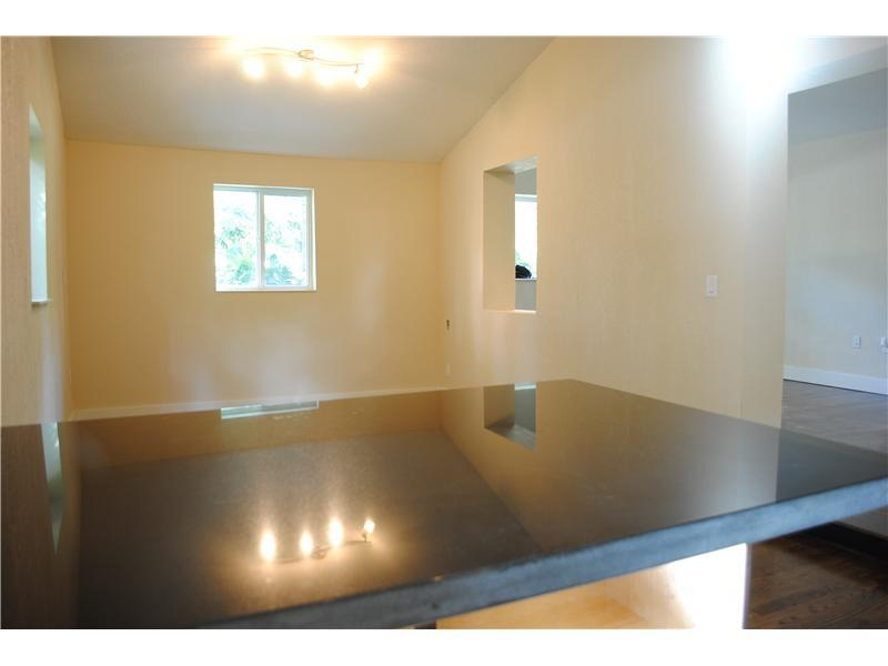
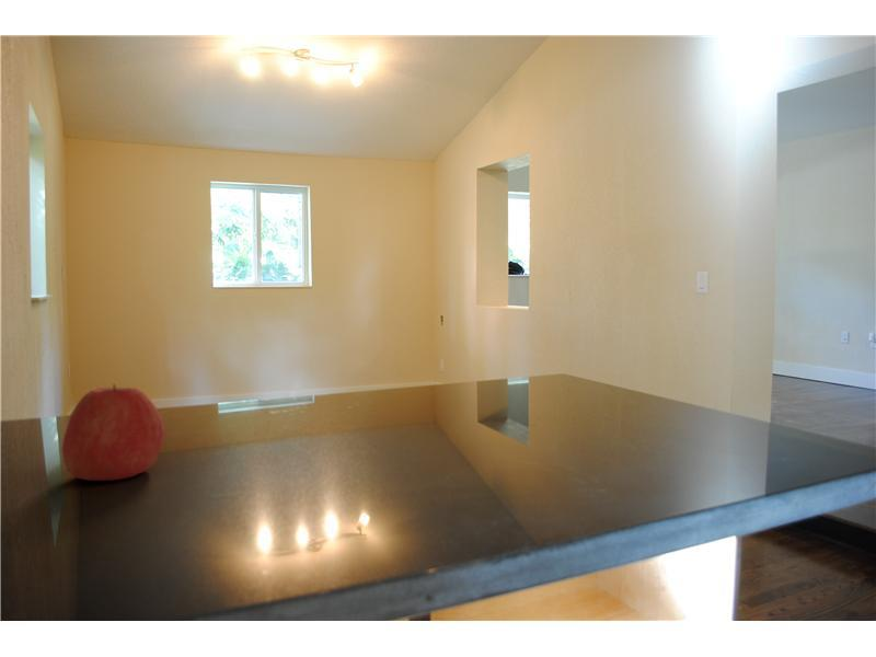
+ apple [61,383,166,482]
